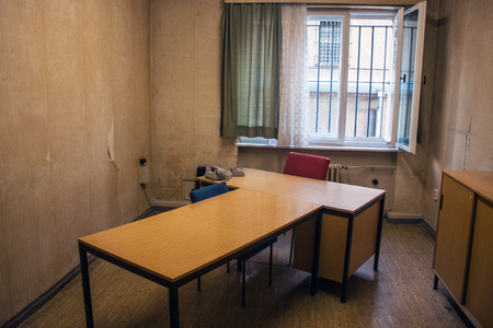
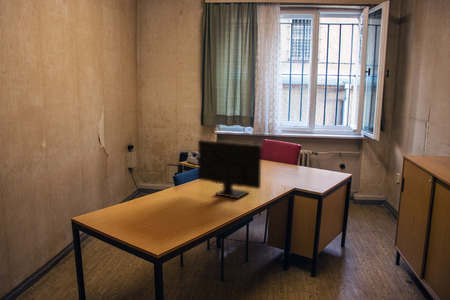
+ computer monitor [197,139,263,200]
